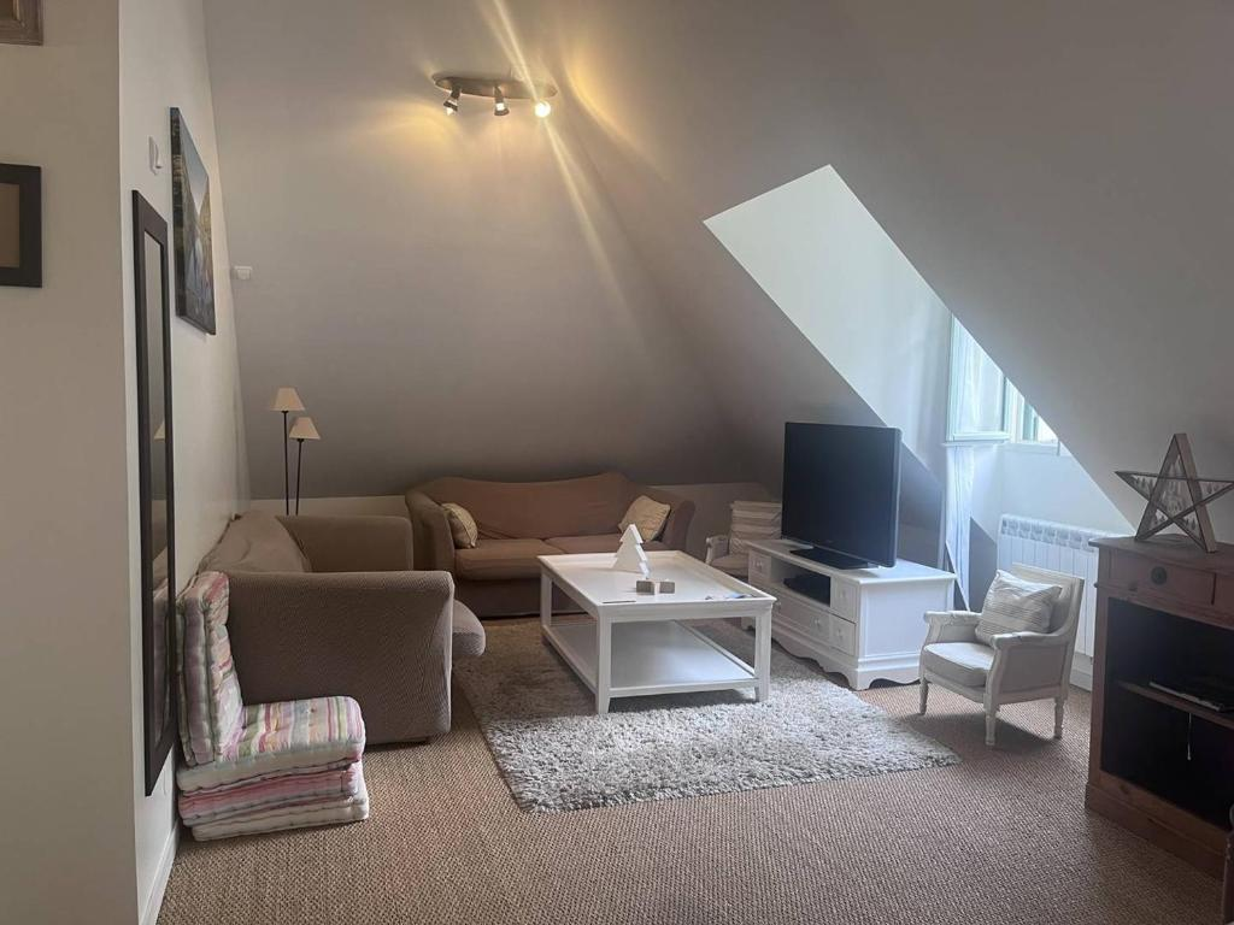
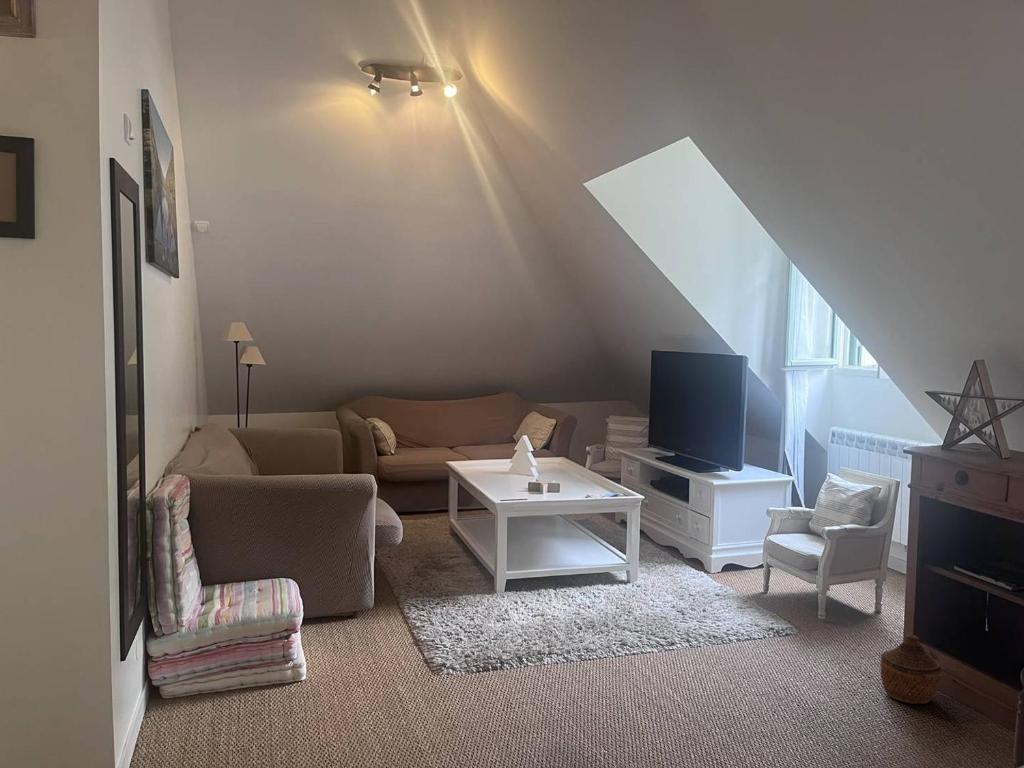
+ woven basket [879,634,944,705]
